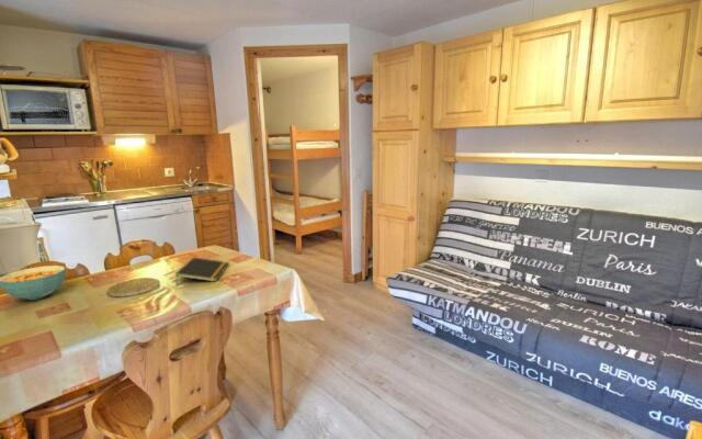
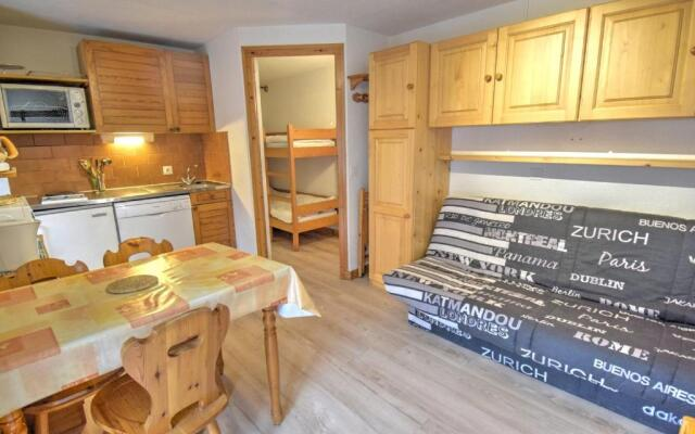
- notepad [174,257,229,284]
- cereal bowl [0,264,67,301]
